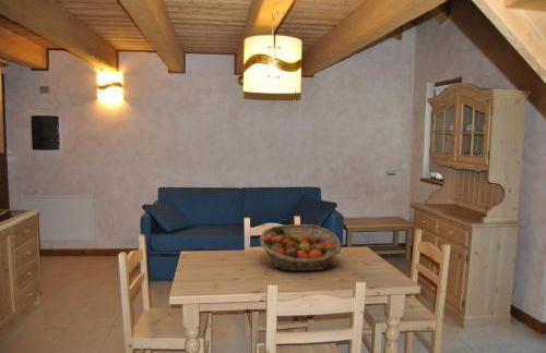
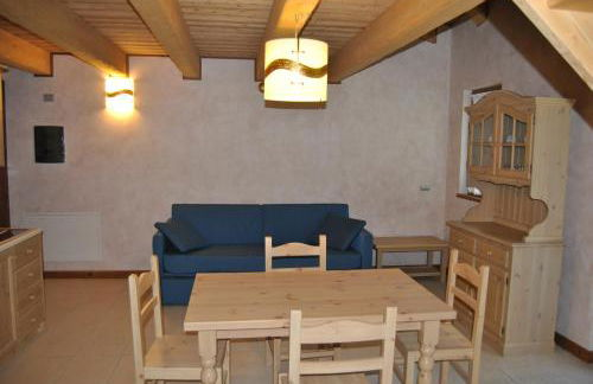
- fruit basket [259,223,343,272]
